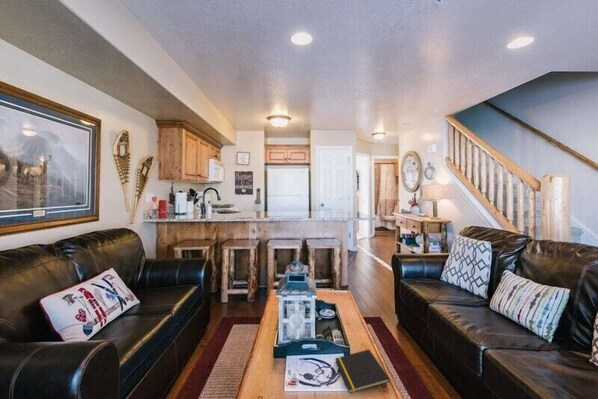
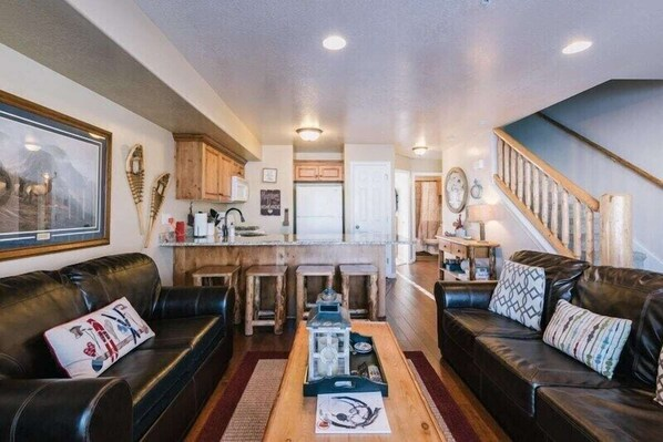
- notepad [334,348,391,394]
